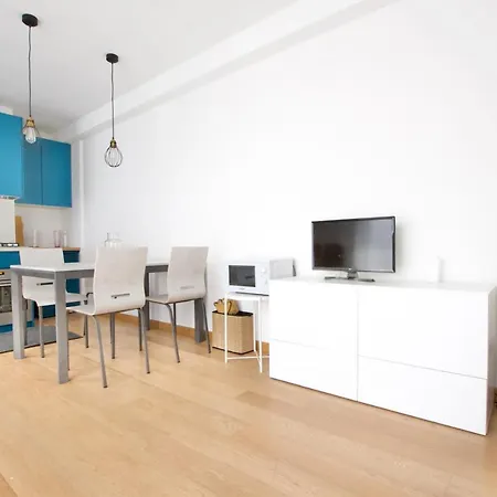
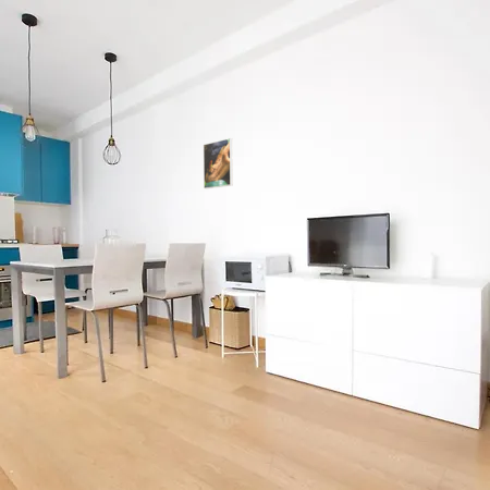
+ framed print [203,137,234,189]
